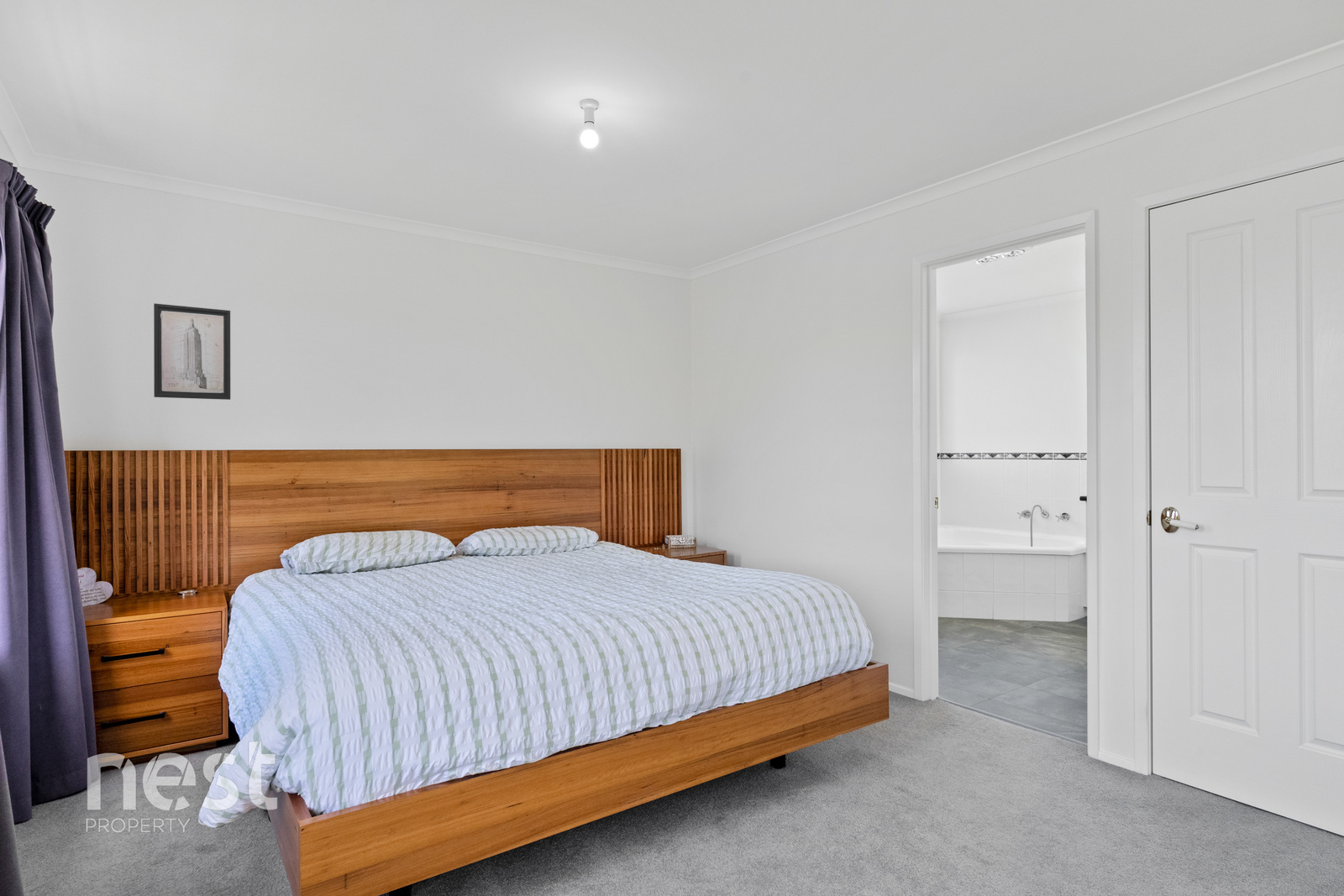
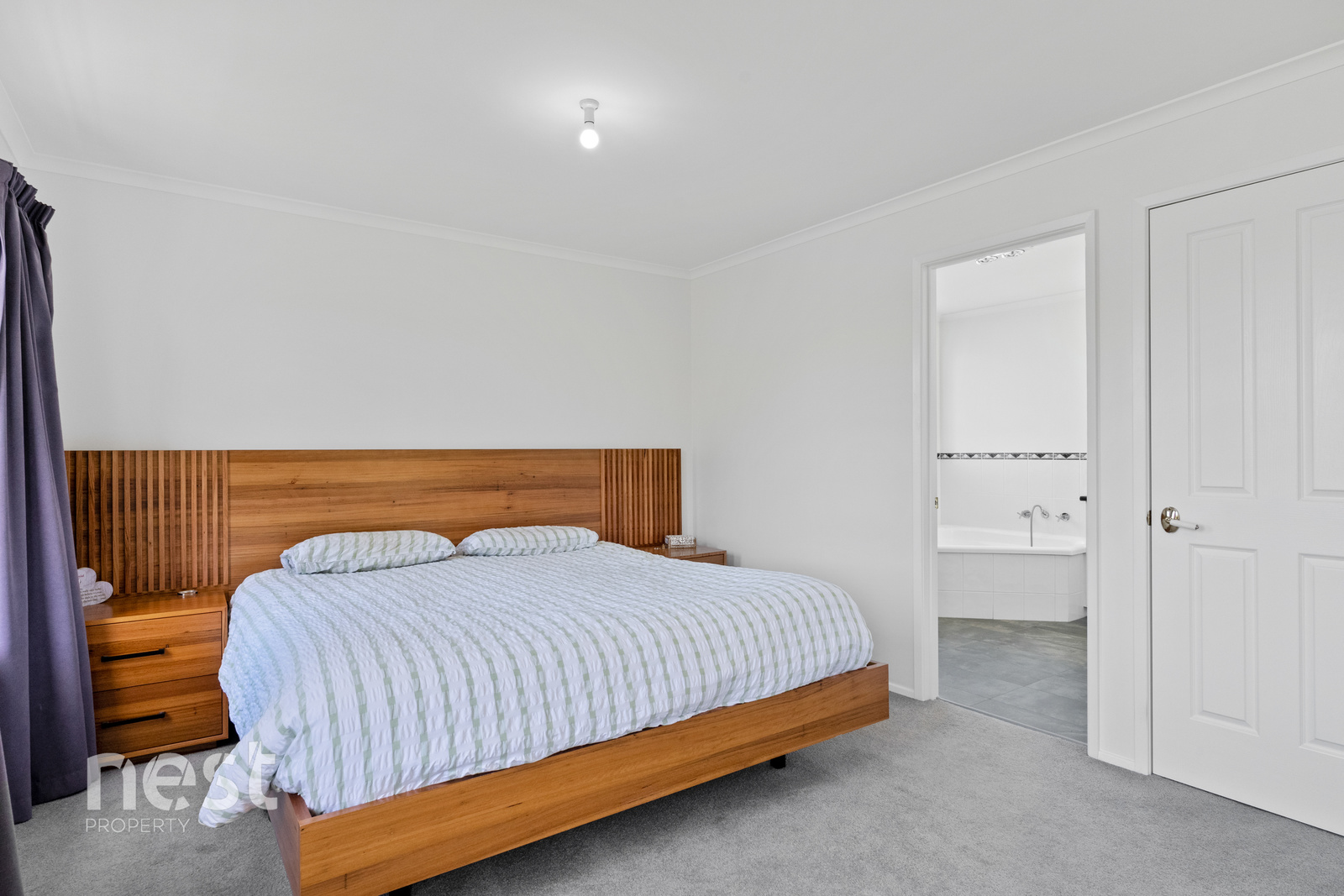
- wall art [153,302,231,401]
